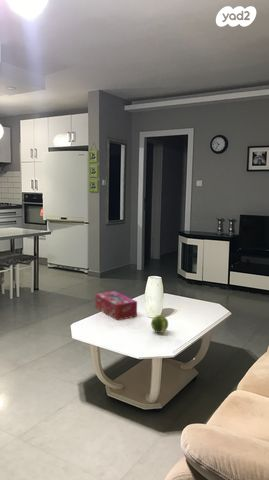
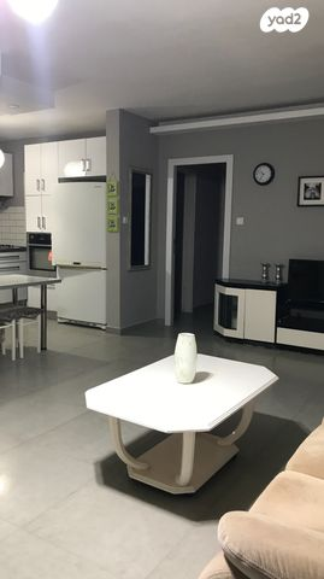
- fruit [150,314,169,334]
- tissue box [94,290,138,321]
